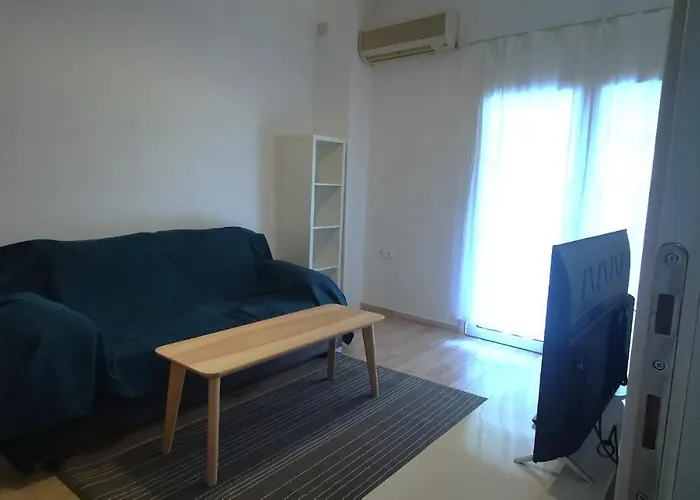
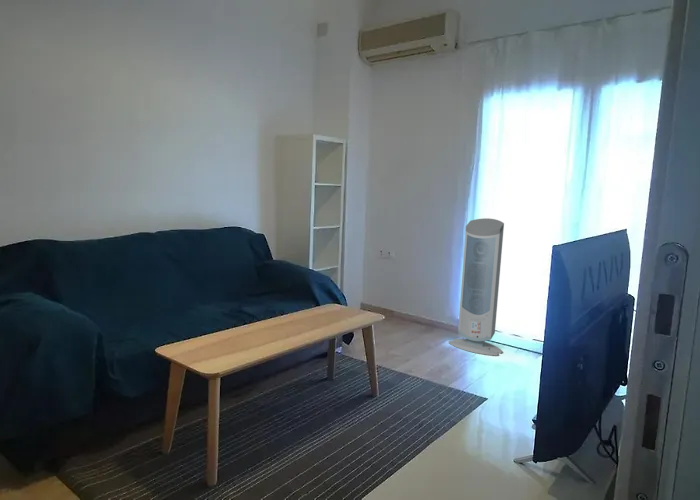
+ air purifier [448,217,505,357]
